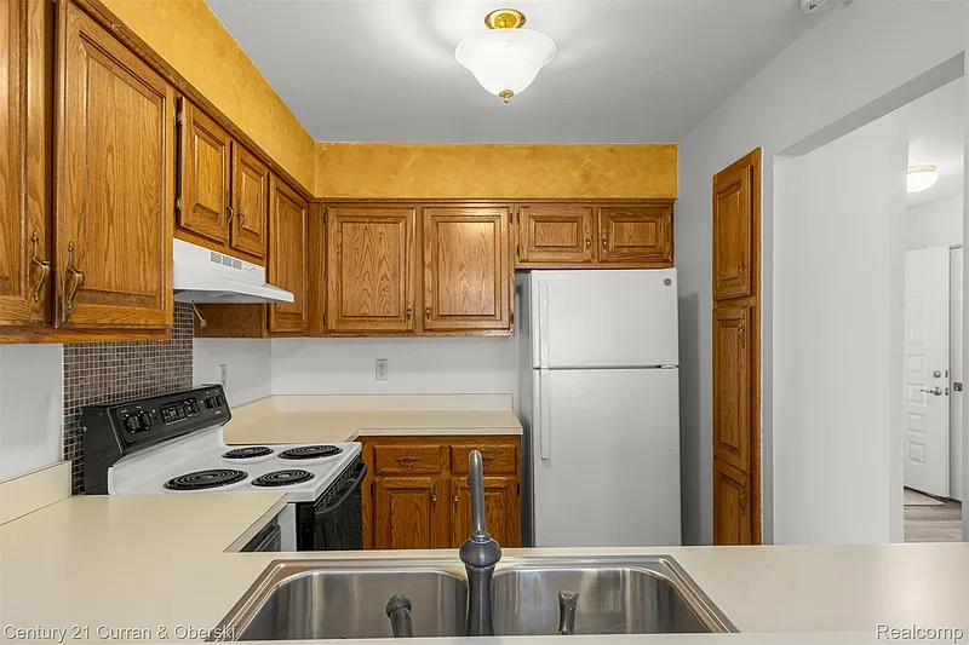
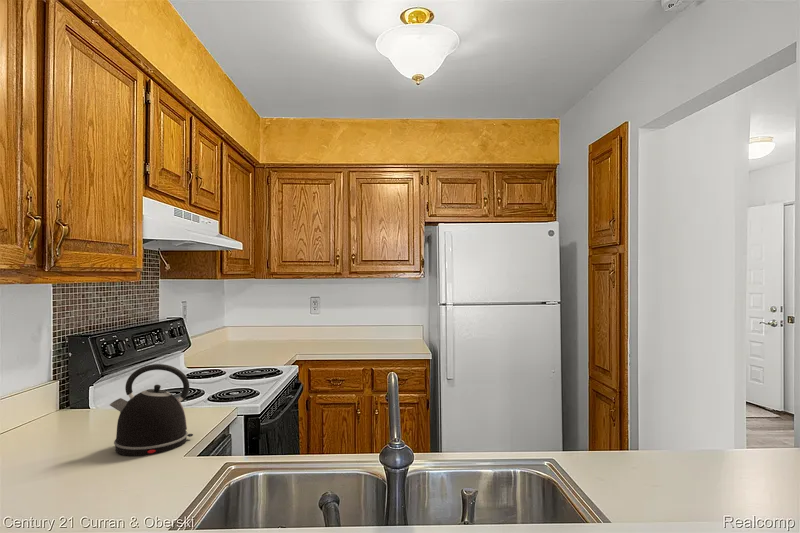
+ kettle [109,363,194,457]
